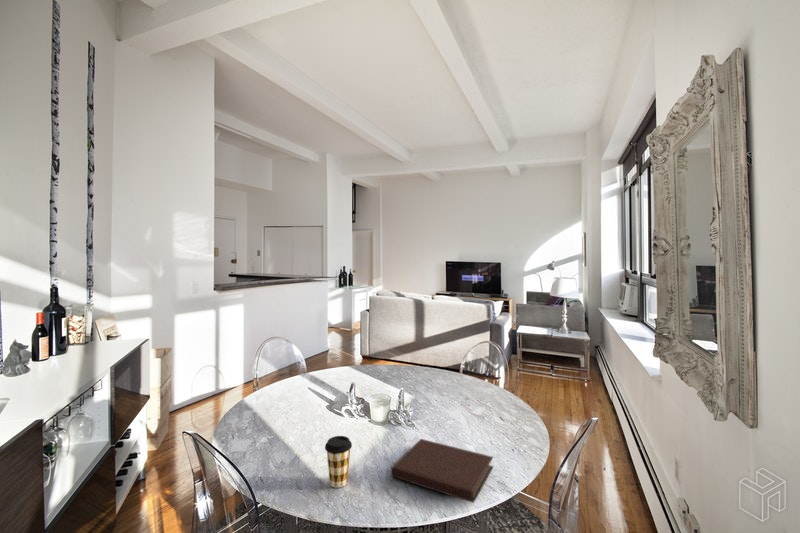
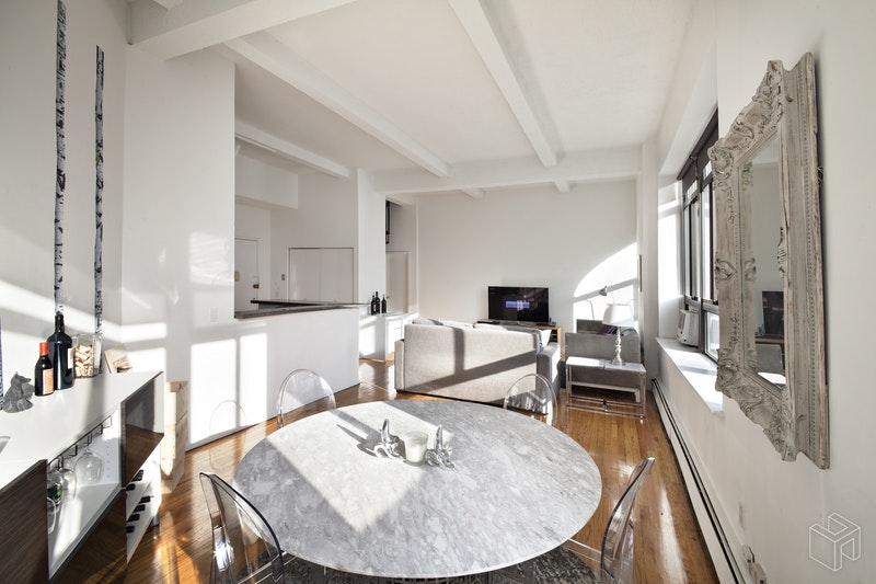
- coffee cup [324,435,353,488]
- notebook [390,438,494,504]
